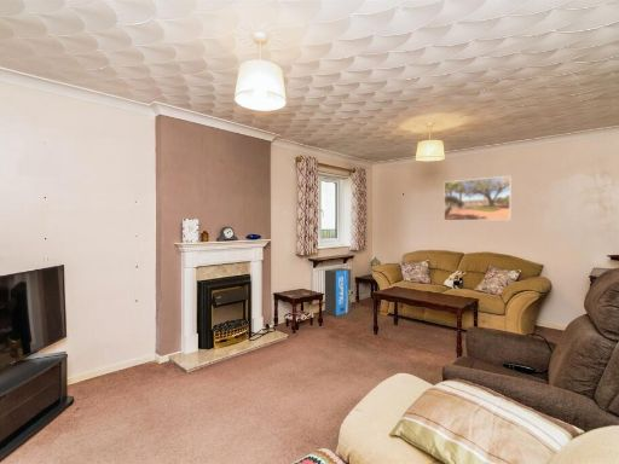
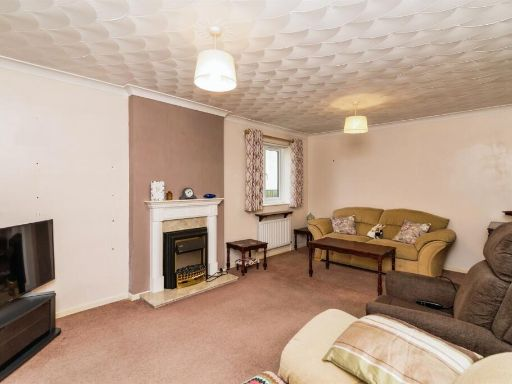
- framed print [442,175,513,222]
- air purifier [324,267,353,318]
